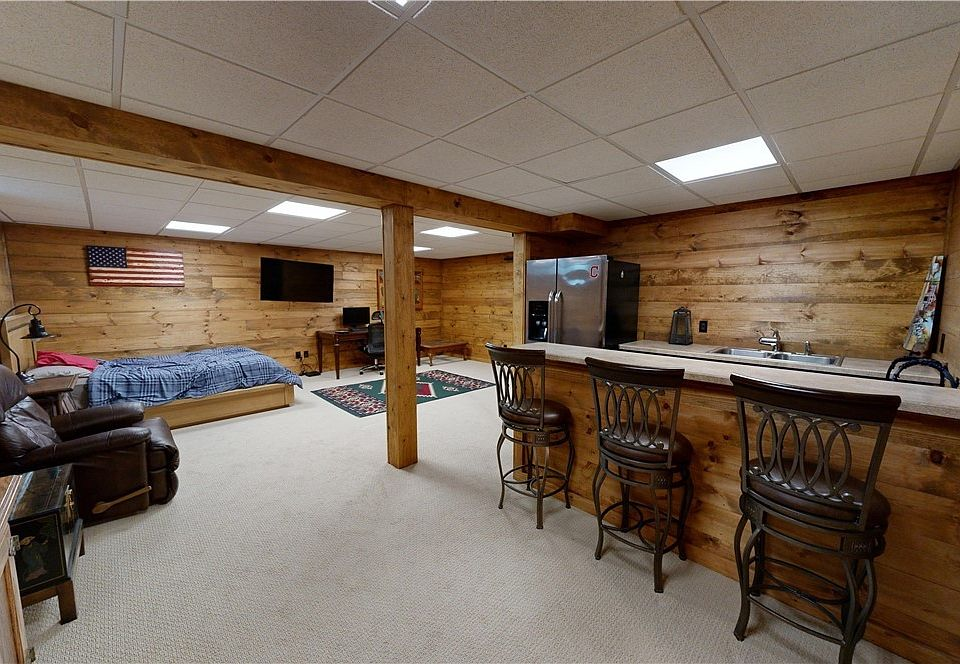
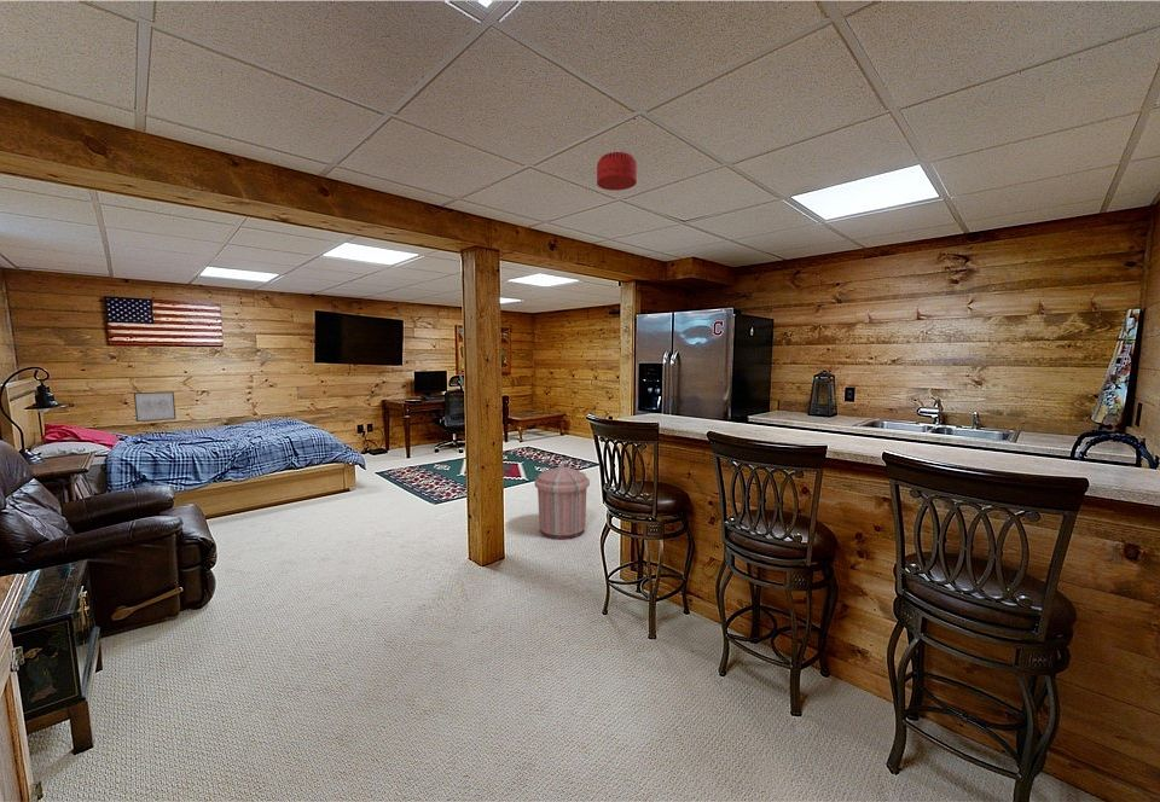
+ wall art [133,390,176,423]
+ trash can [534,464,591,540]
+ smoke detector [596,151,638,192]
